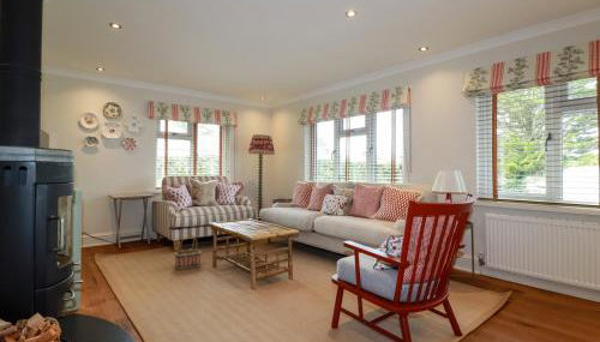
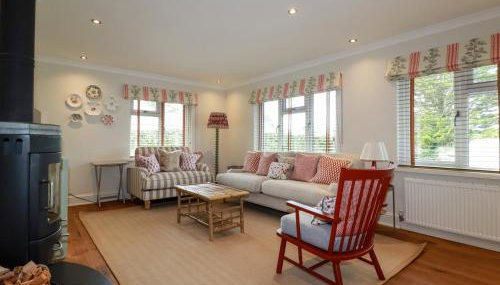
- basket [174,233,203,270]
